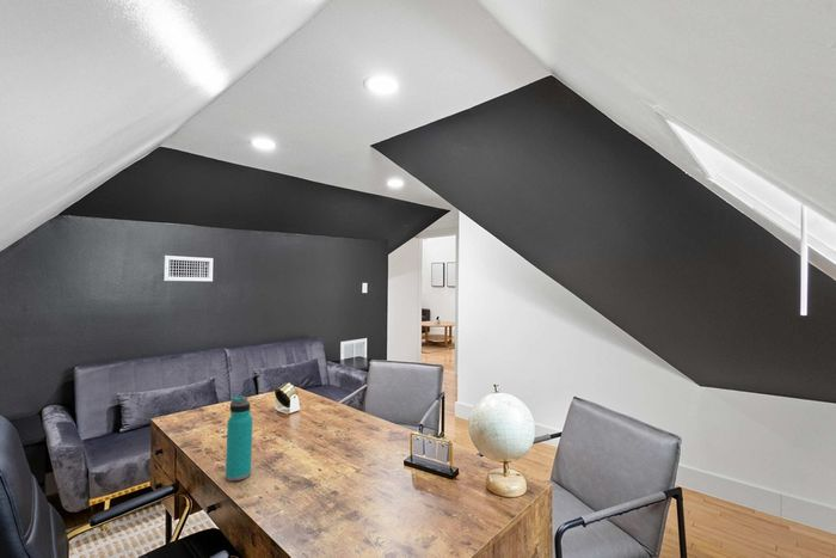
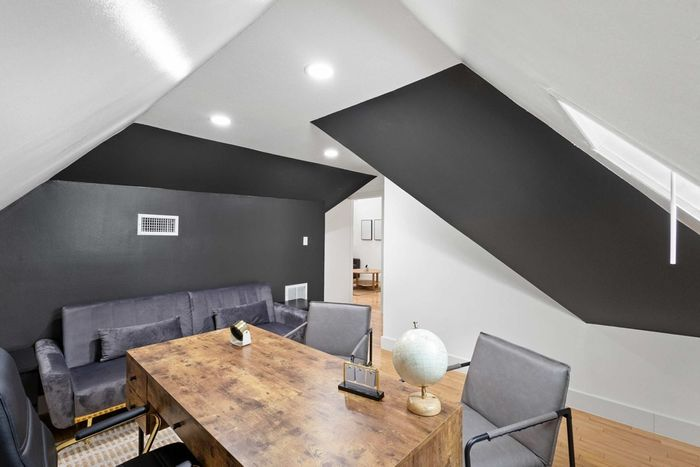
- water bottle [225,394,254,482]
